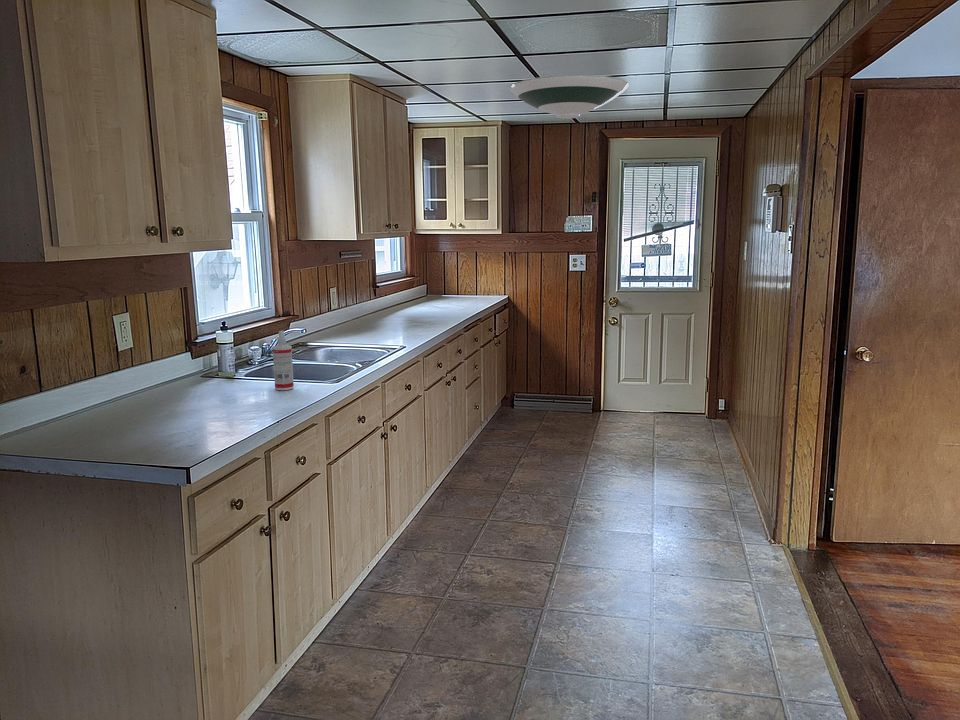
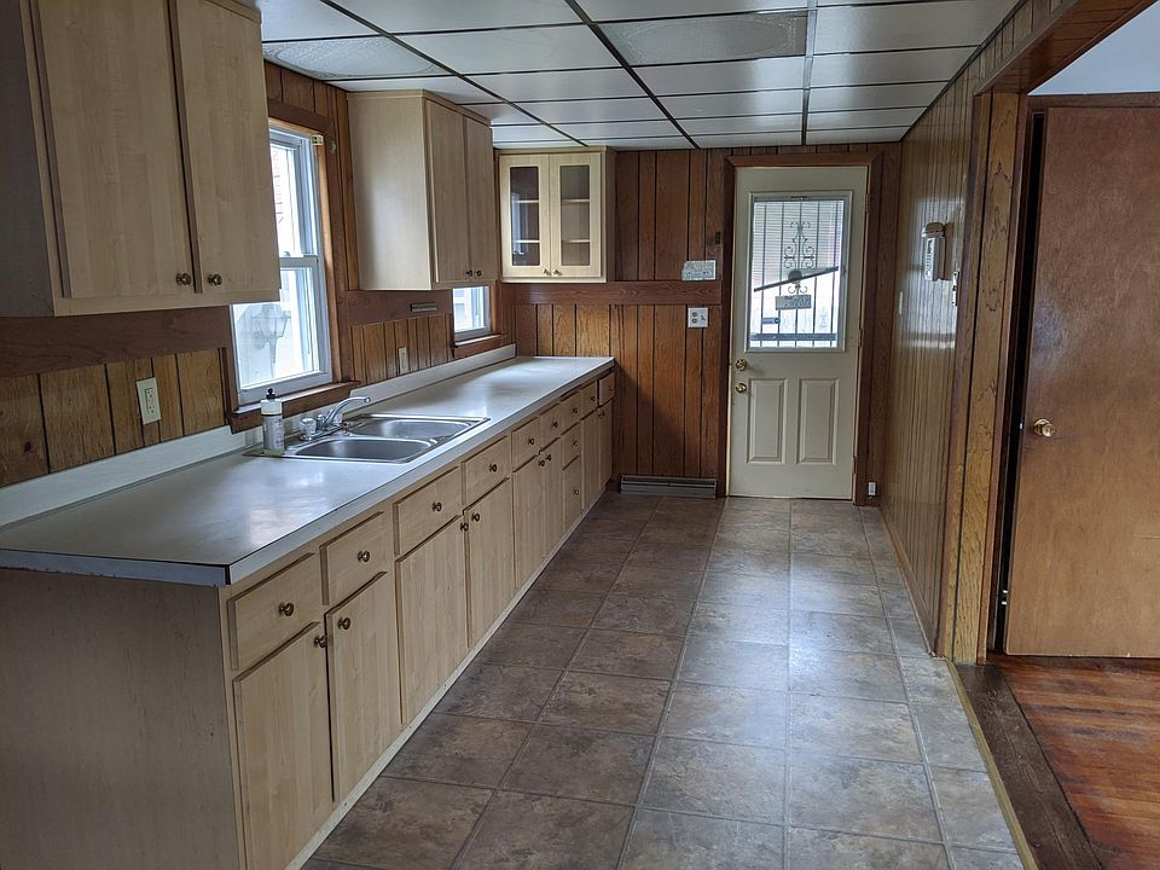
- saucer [508,74,630,120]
- spray bottle [272,330,295,391]
